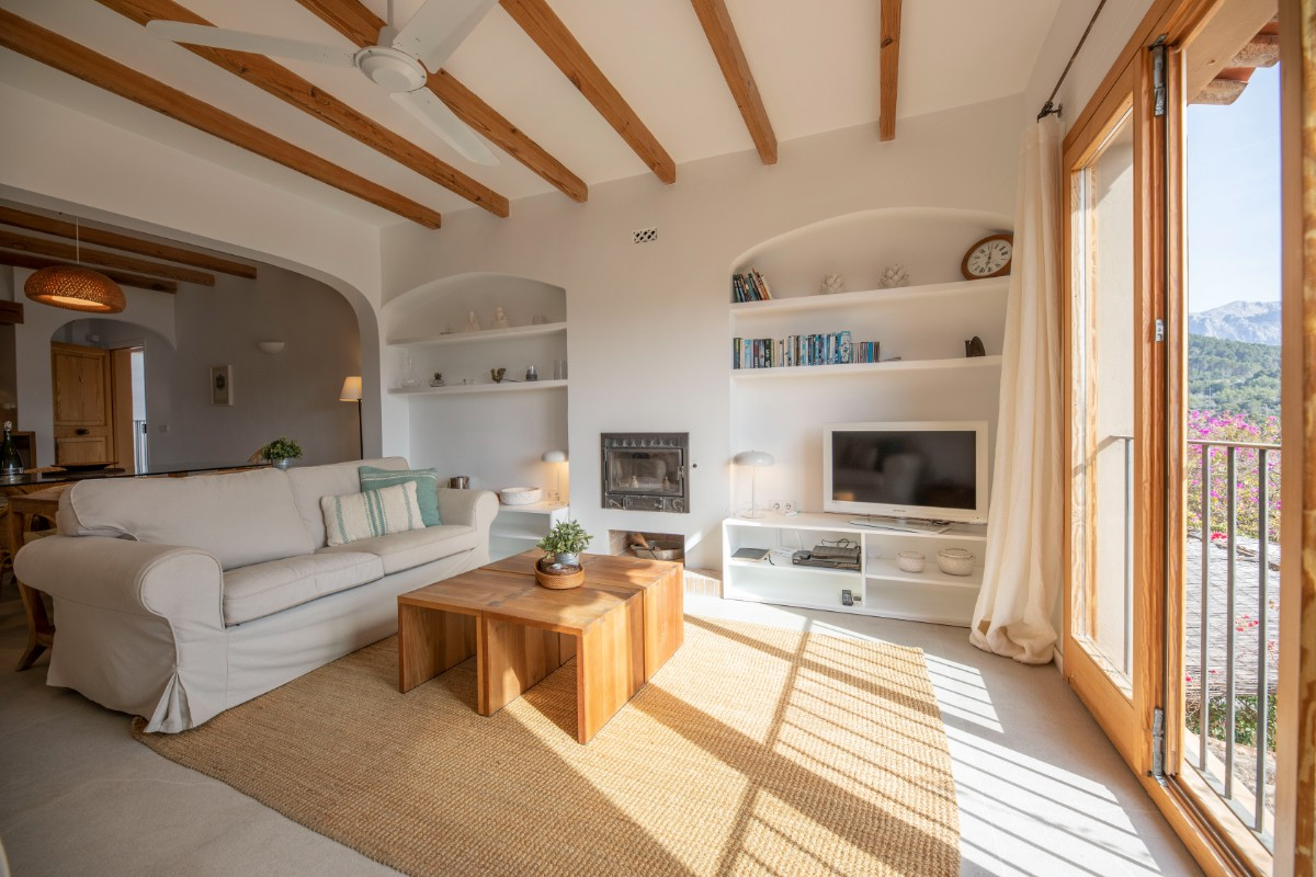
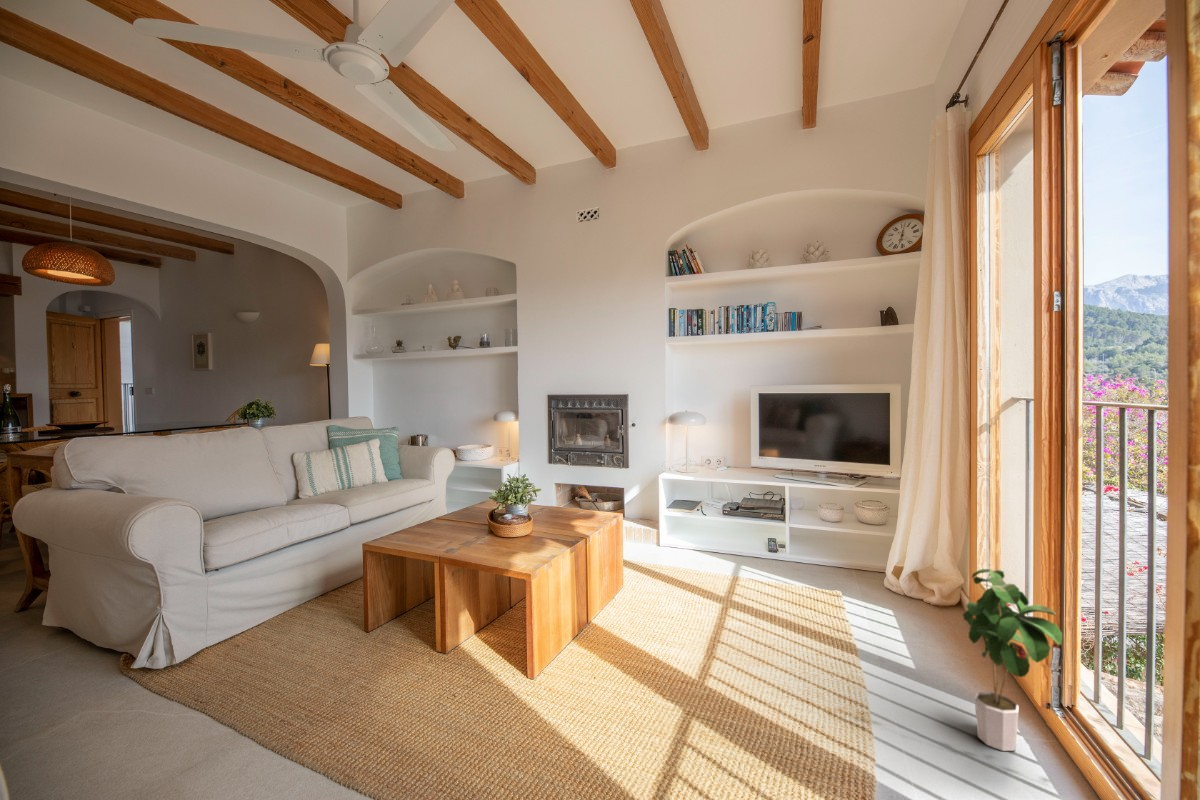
+ potted plant [962,568,1063,752]
